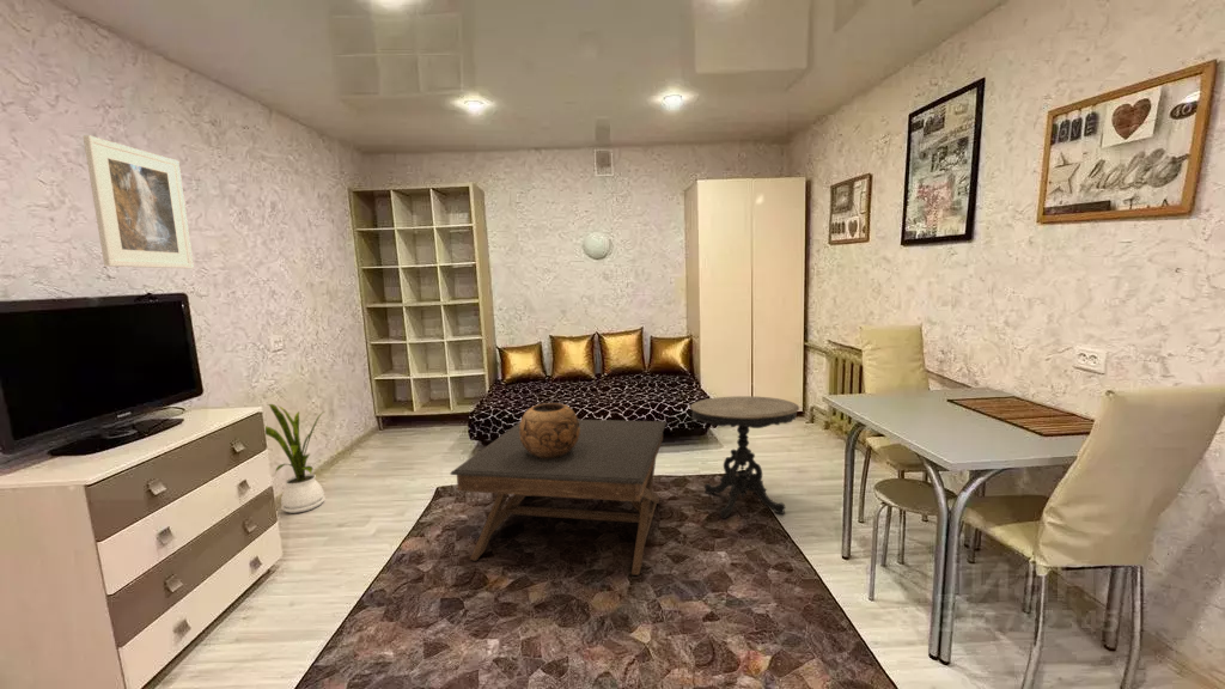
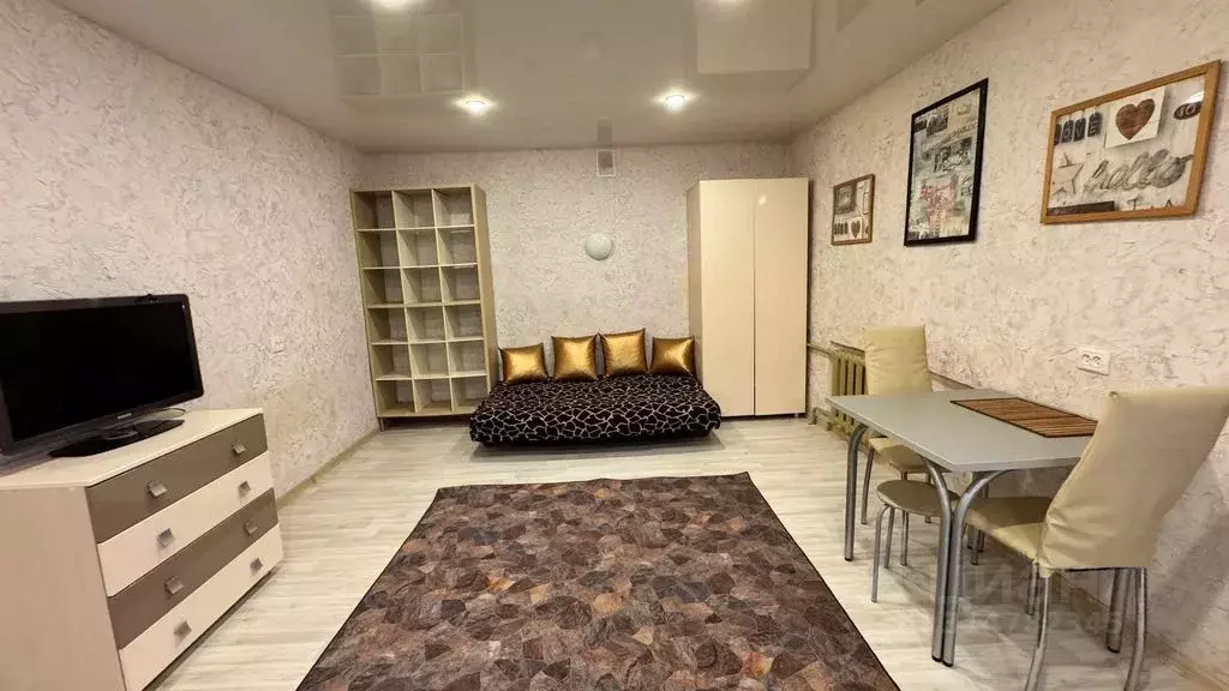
- decorative bowl [519,402,580,458]
- side table [689,395,800,519]
- coffee table [450,419,668,577]
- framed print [83,134,195,269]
- house plant [264,403,327,514]
